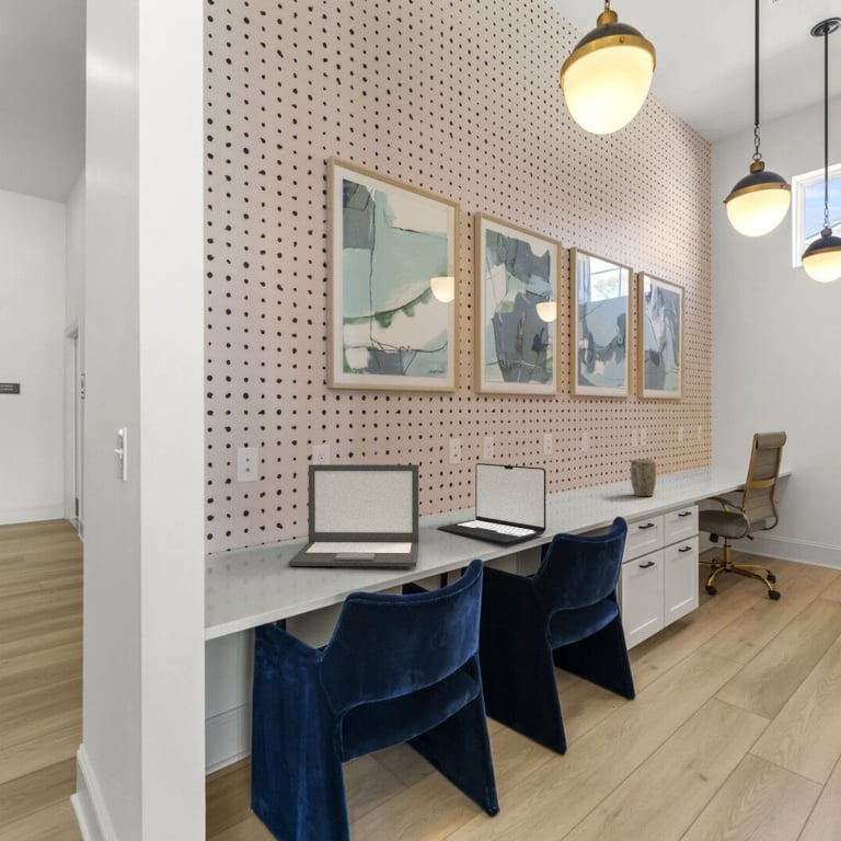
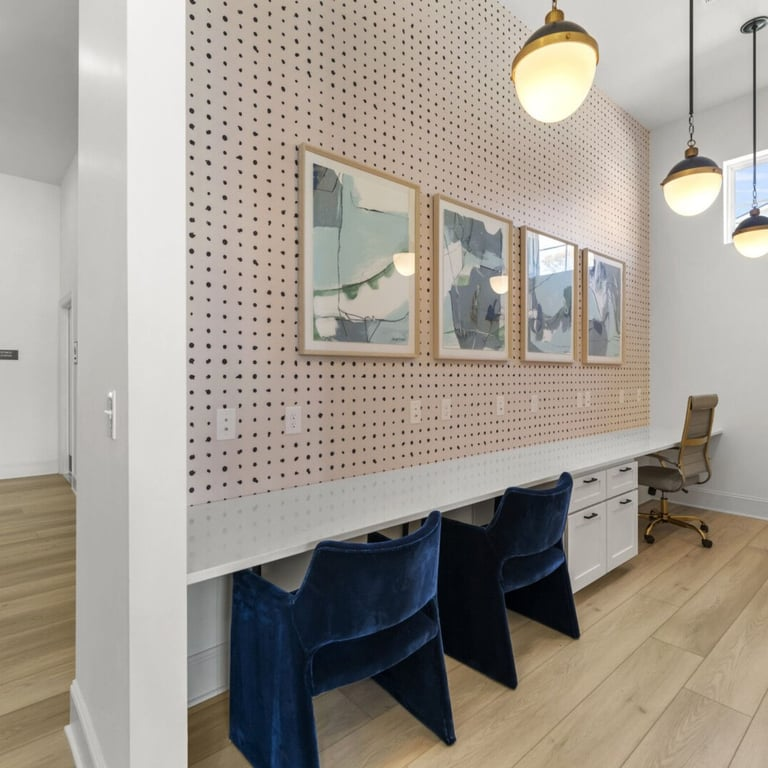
- plant pot [630,458,657,497]
- laptop [288,463,419,567]
- laptop [437,462,546,544]
